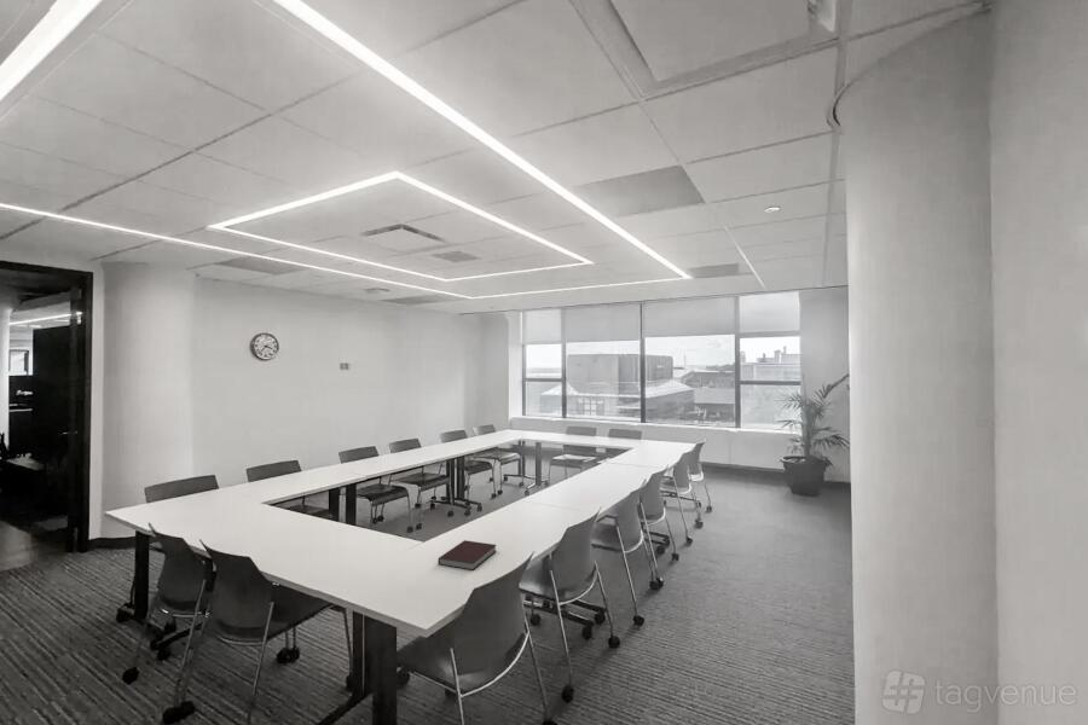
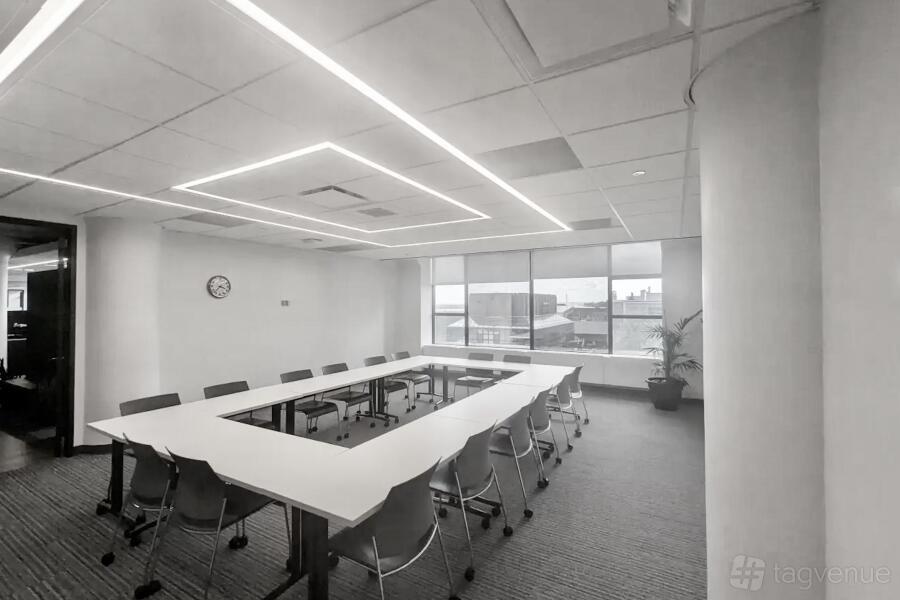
- notebook [436,539,497,572]
